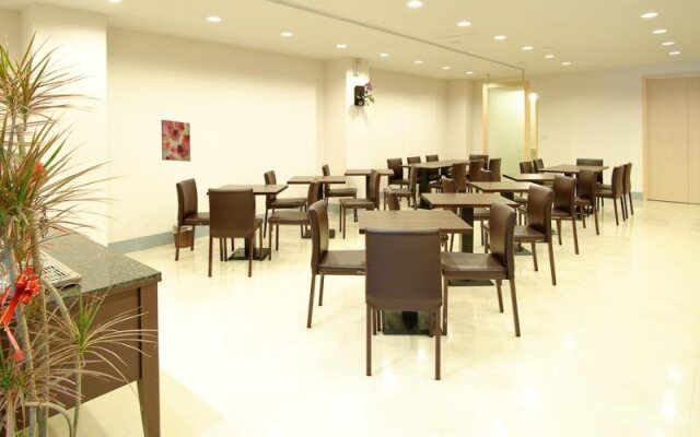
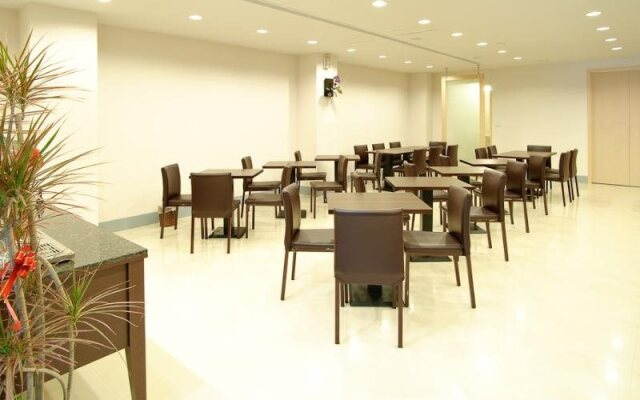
- wall art [160,119,191,163]
